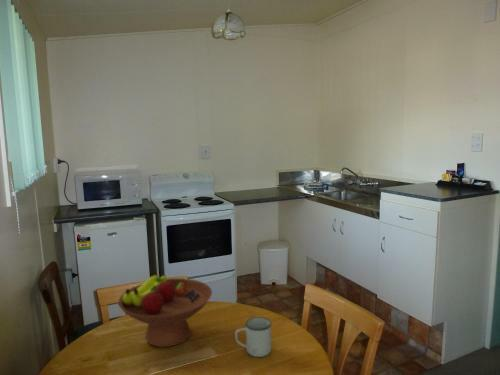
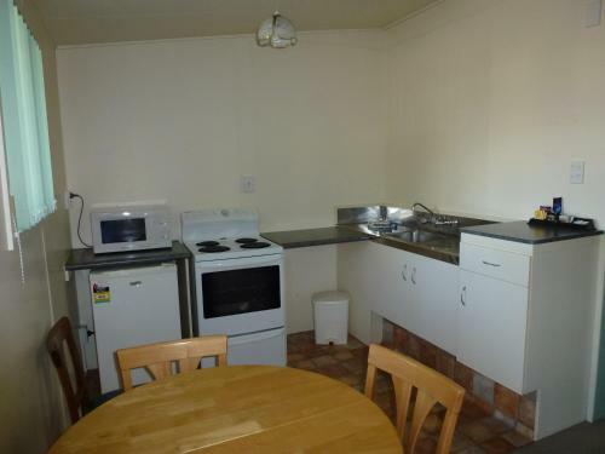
- mug [234,316,272,358]
- fruit bowl [117,274,213,348]
